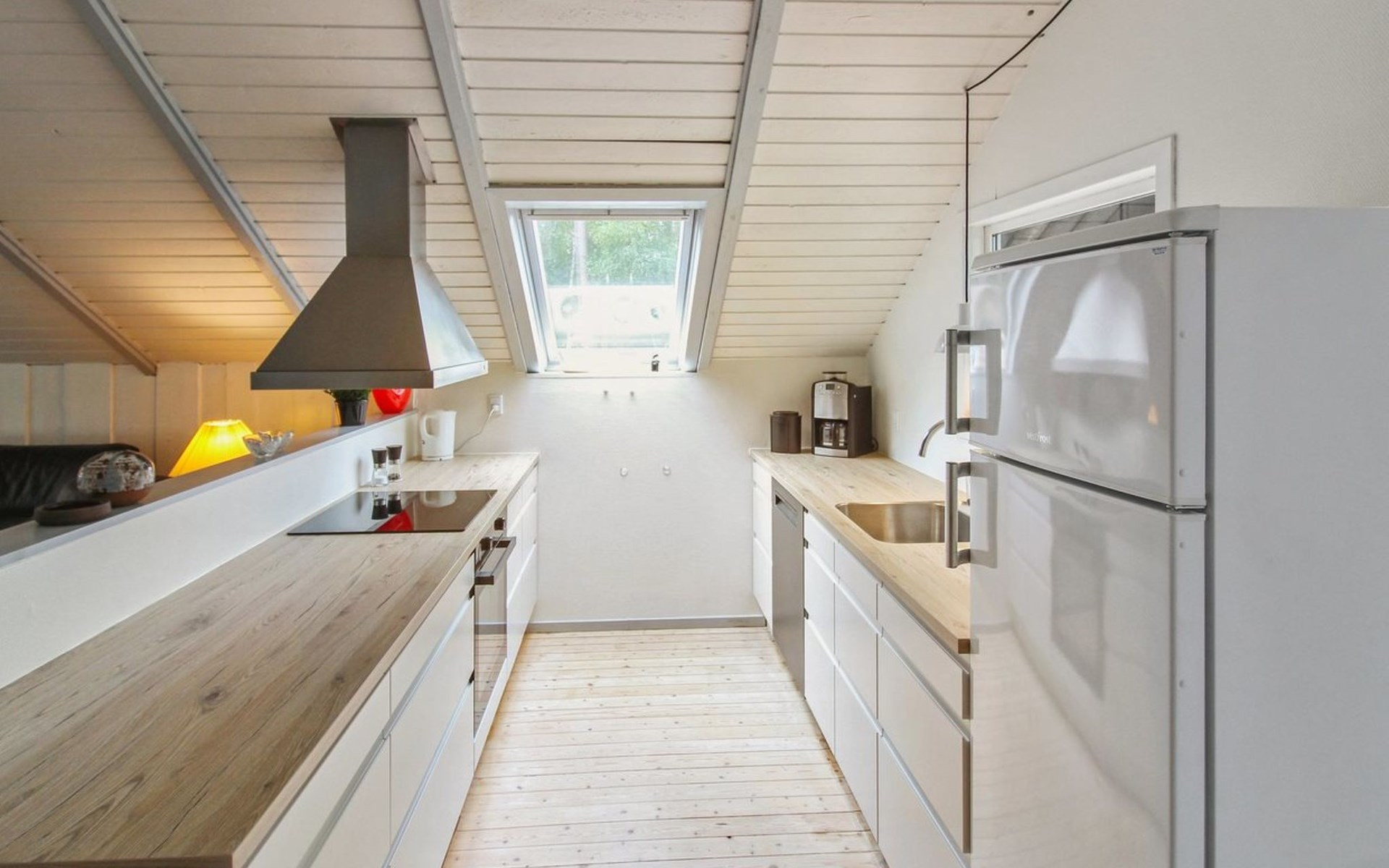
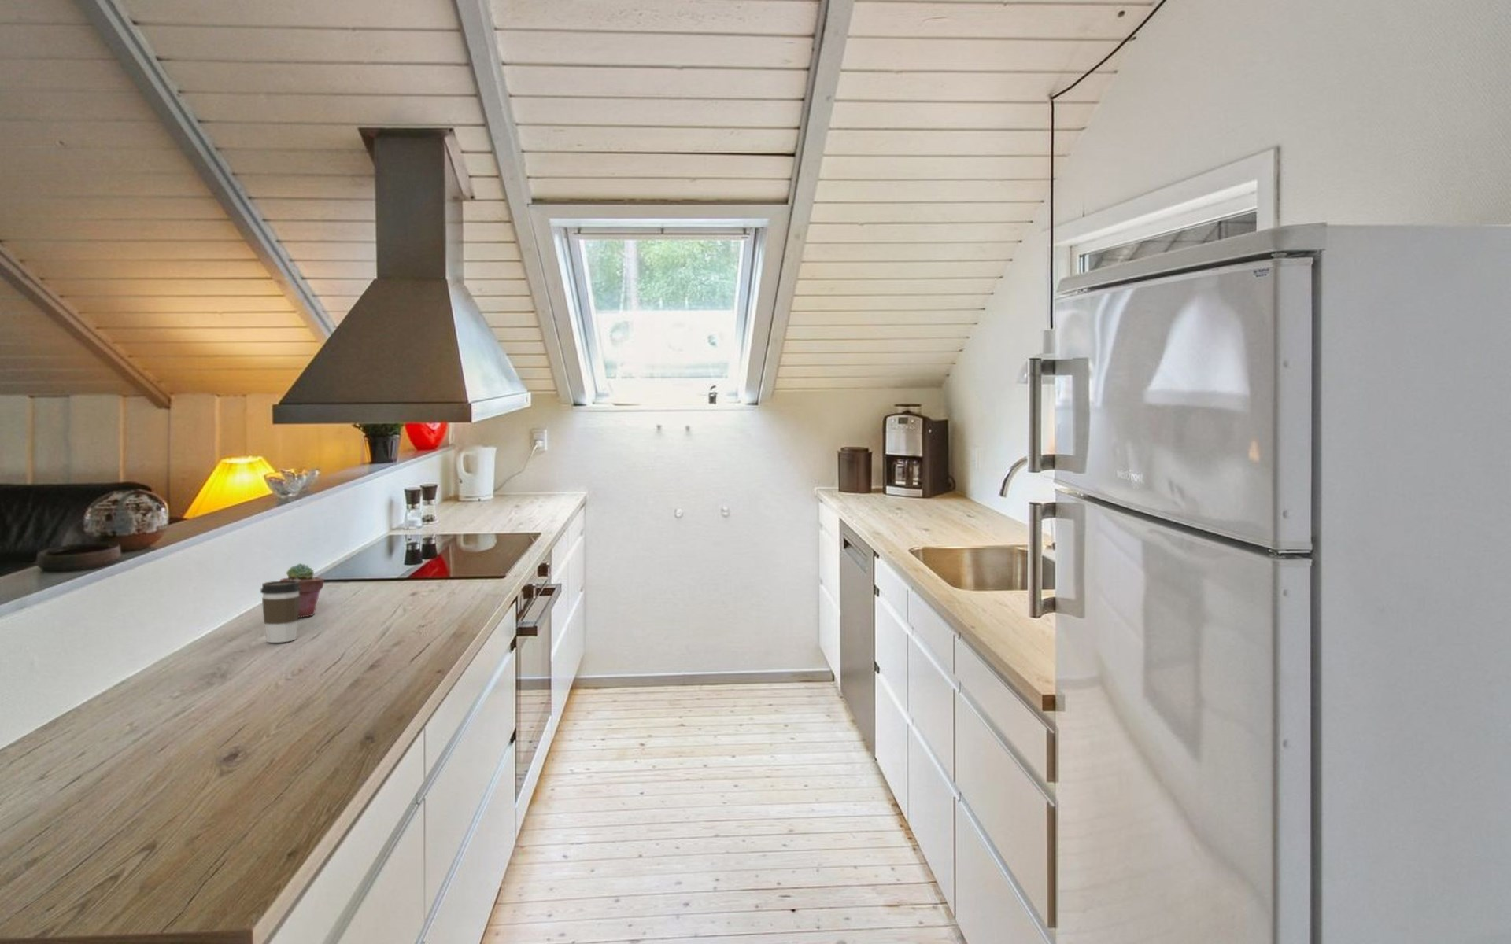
+ coffee cup [260,580,300,644]
+ potted succulent [280,562,325,619]
